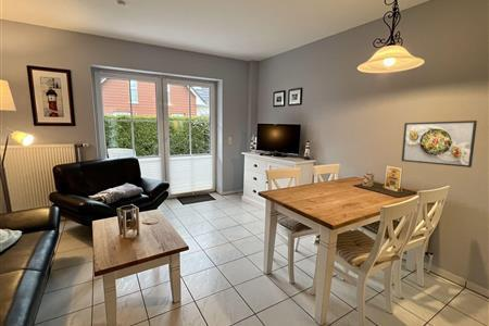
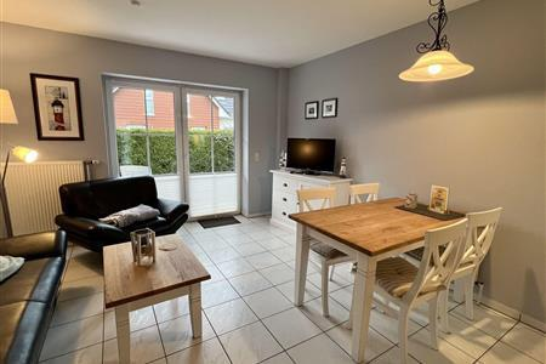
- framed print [401,120,478,168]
